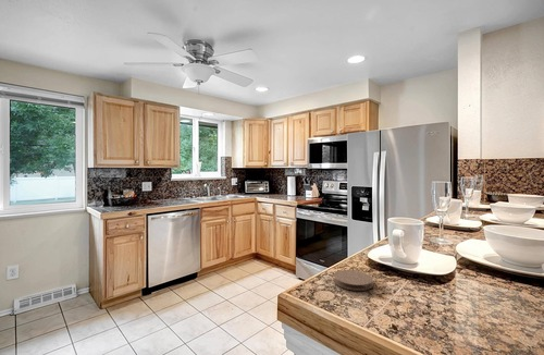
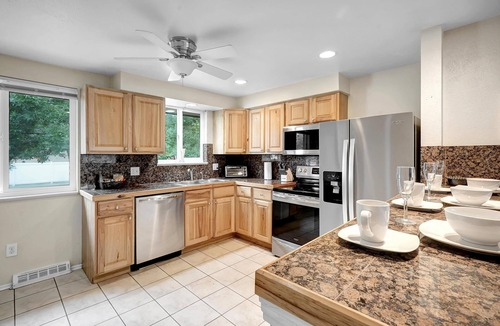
- coaster [333,269,374,292]
